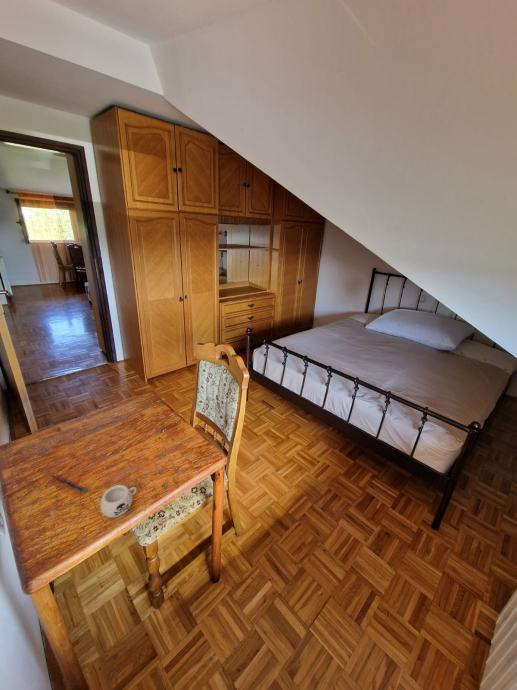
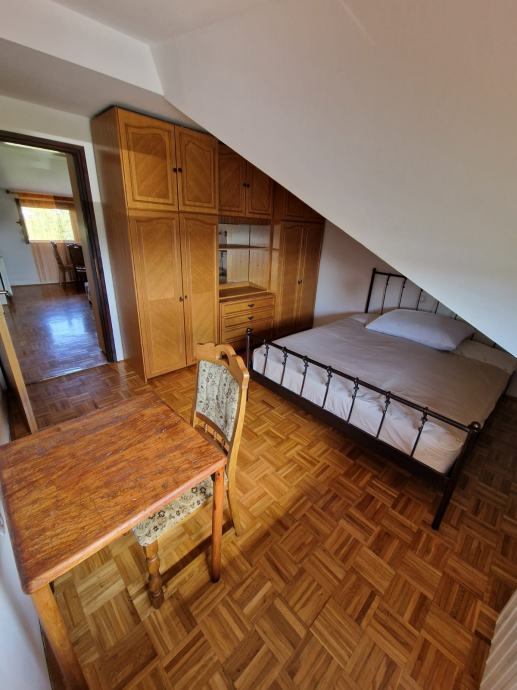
- mug [99,484,138,519]
- pen [50,474,87,495]
